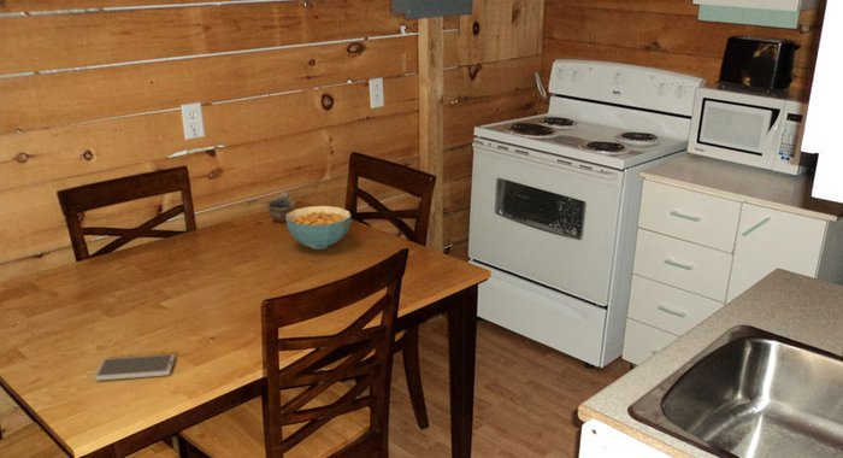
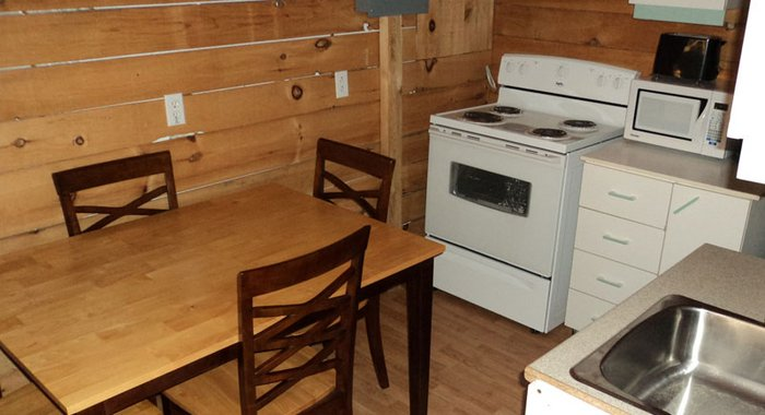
- cereal bowl [285,205,353,251]
- cup [266,192,295,223]
- smartphone [94,353,176,381]
